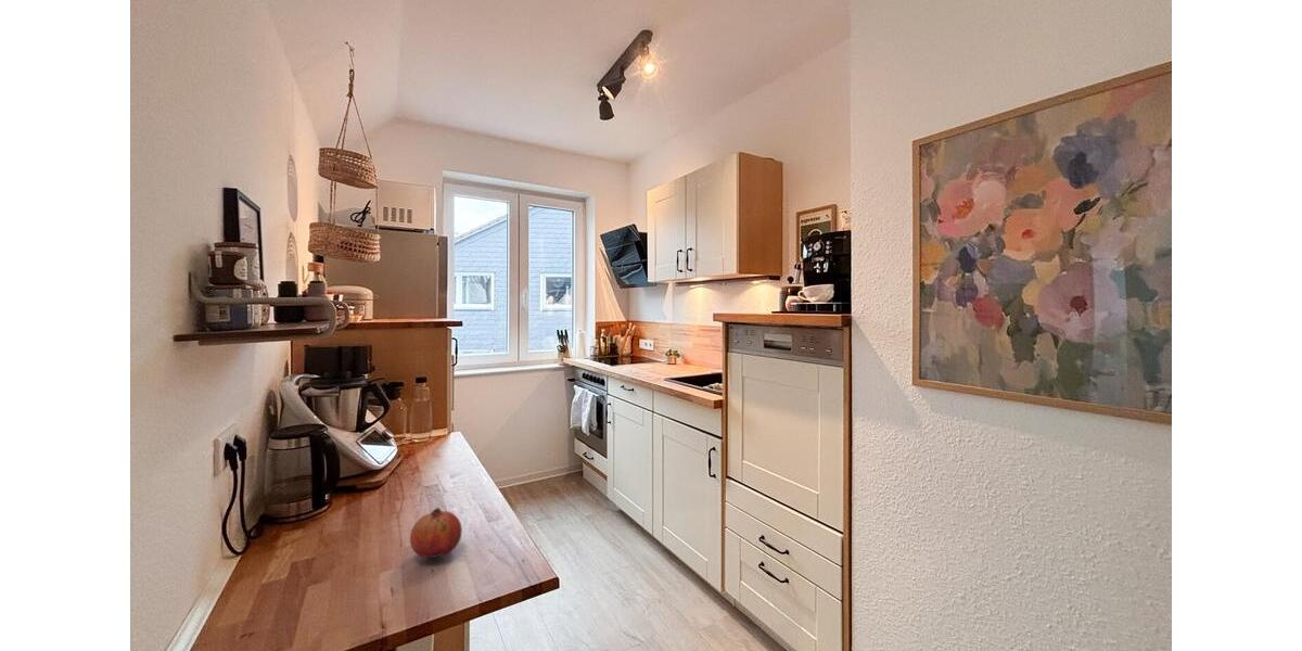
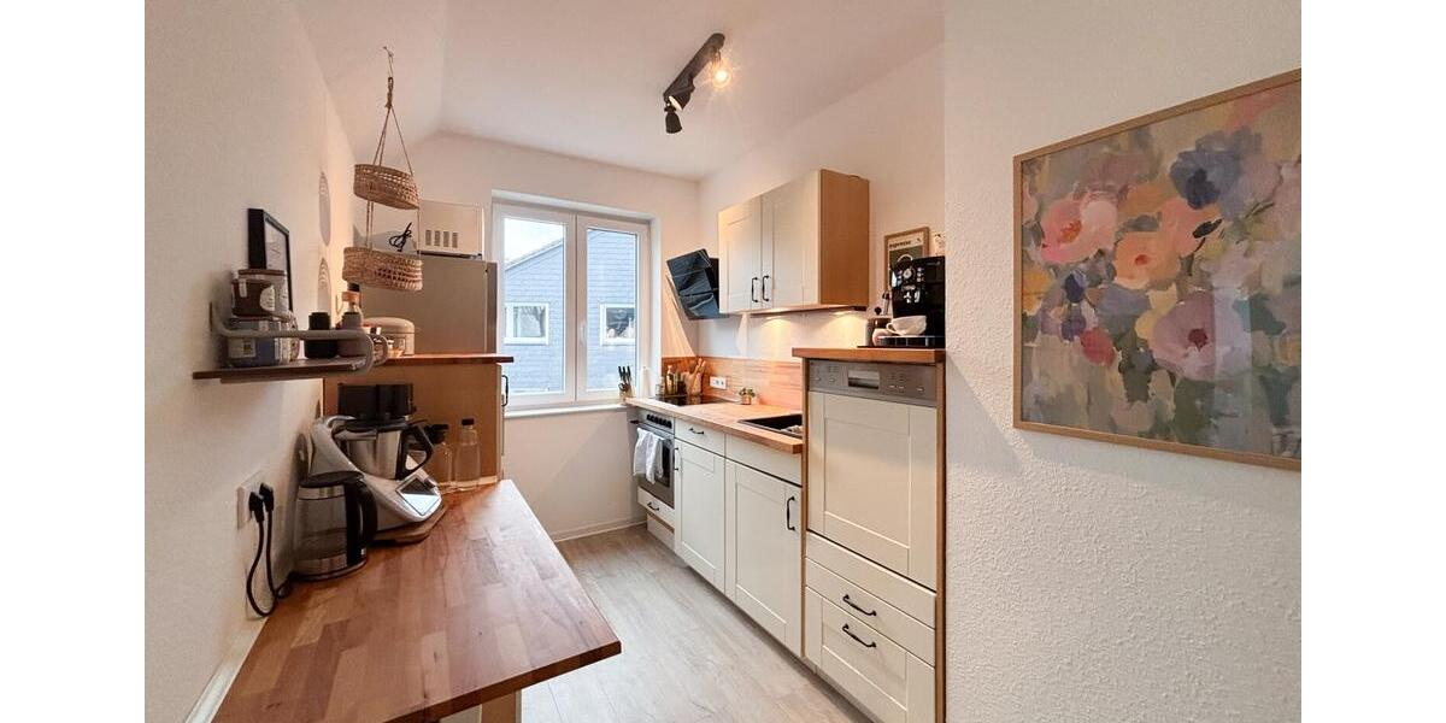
- fruit [409,507,463,559]
